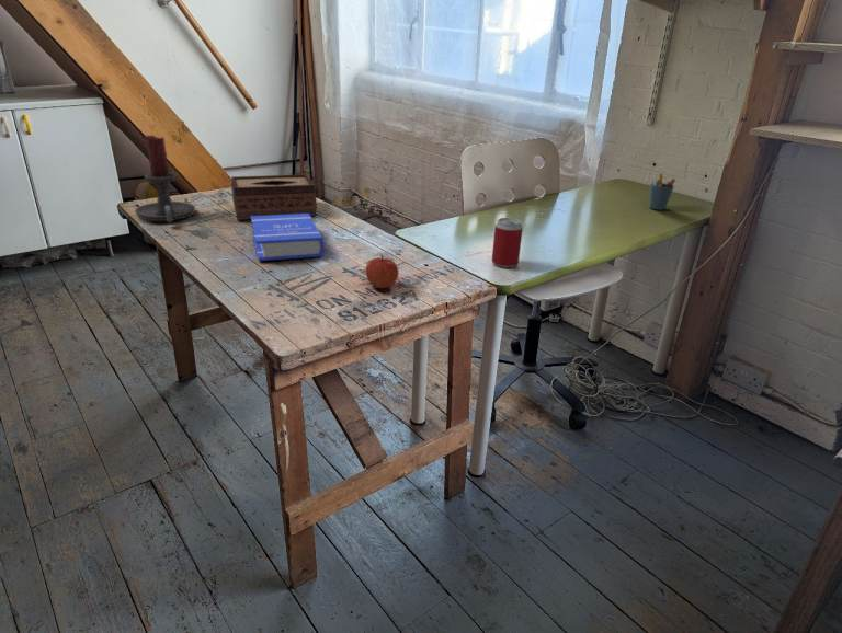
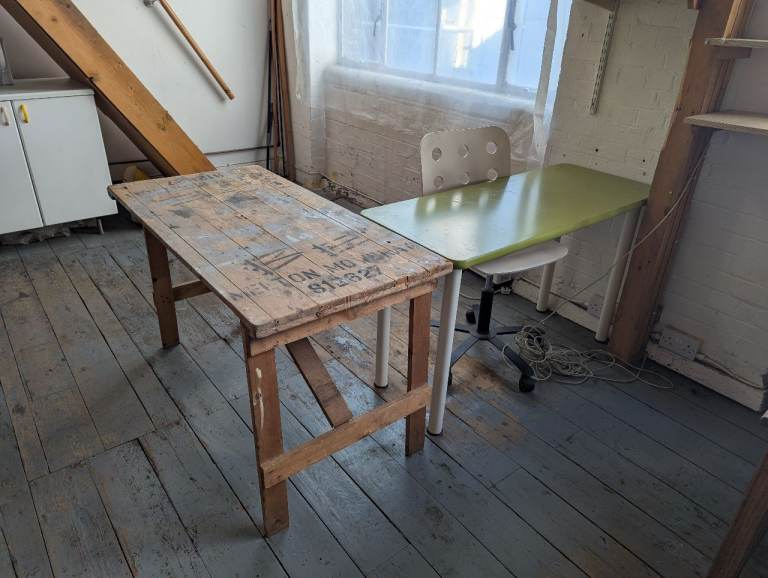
- apple [365,254,400,289]
- beverage can [491,217,524,268]
- tissue box [230,173,318,221]
- pen holder [648,171,676,211]
- book [250,214,325,262]
- candle holder [134,134,196,223]
